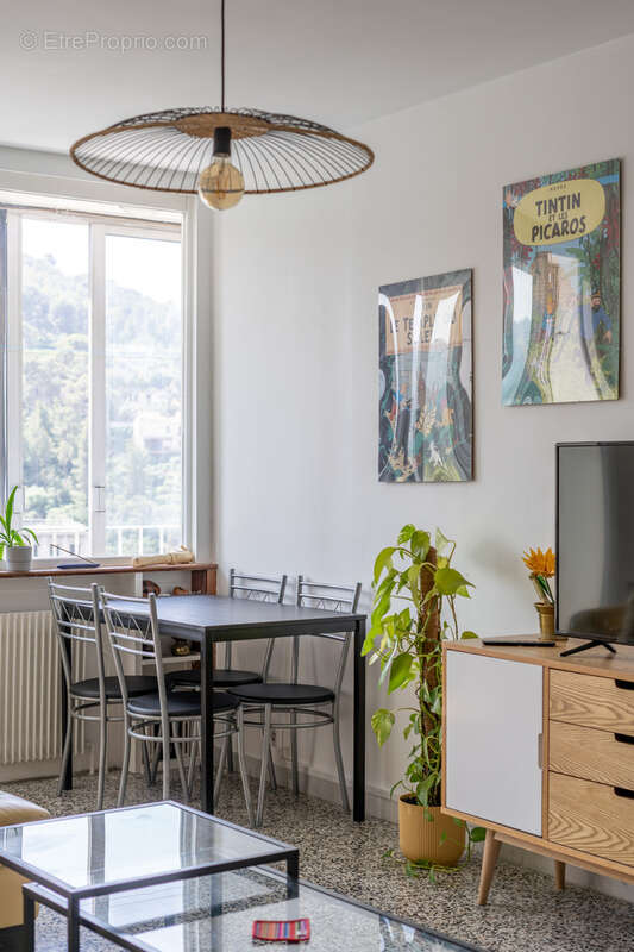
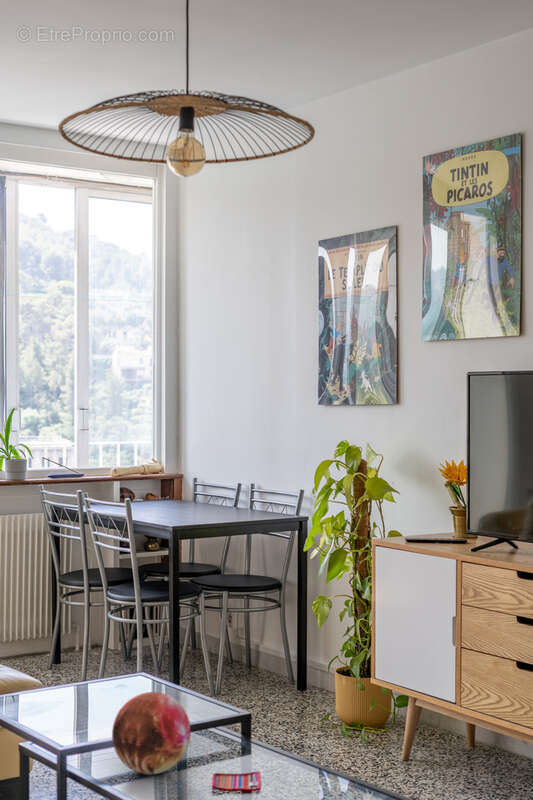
+ decorative orb [111,691,192,775]
